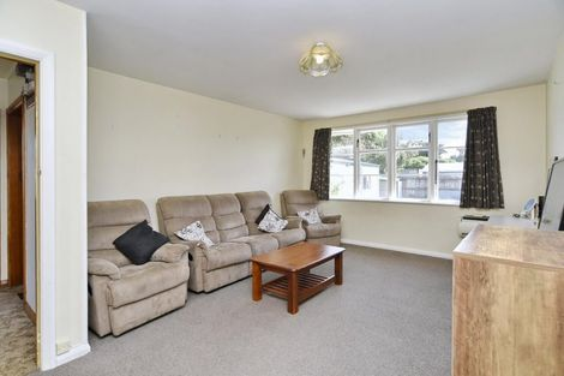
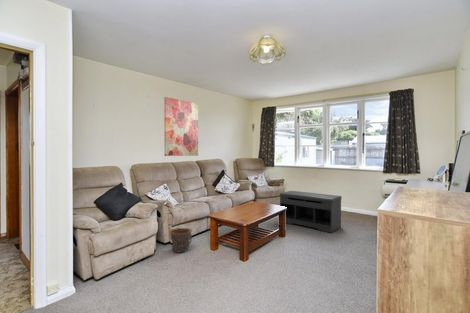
+ bench [279,190,343,233]
+ bucket [169,227,193,254]
+ wall art [163,96,199,157]
